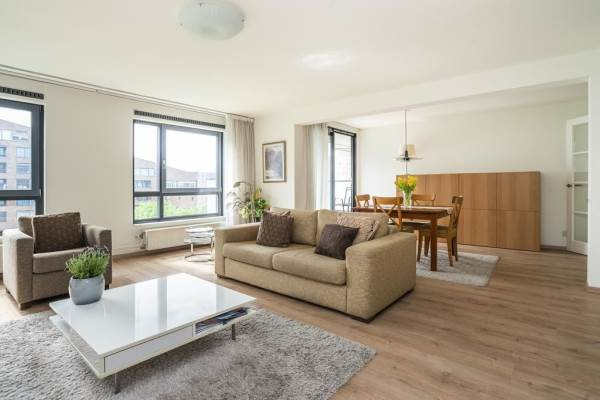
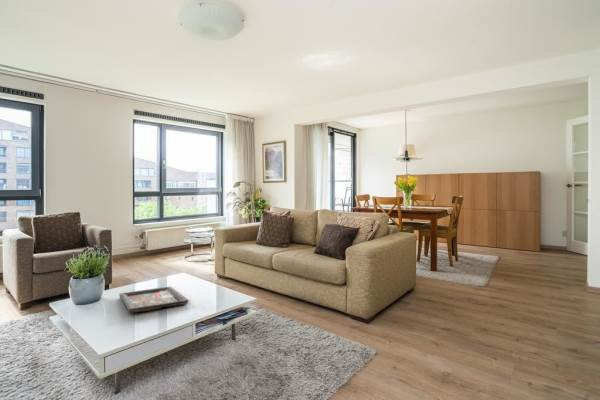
+ decorative tray [118,285,189,313]
